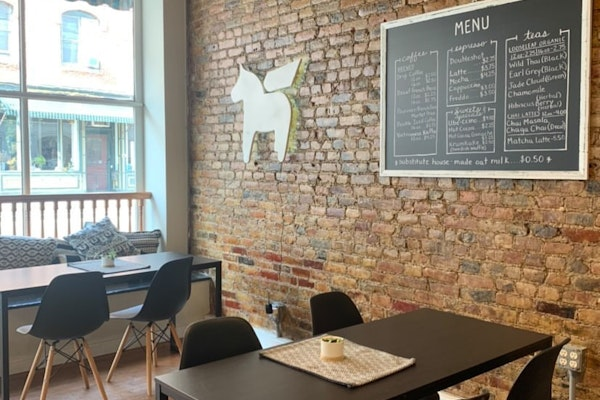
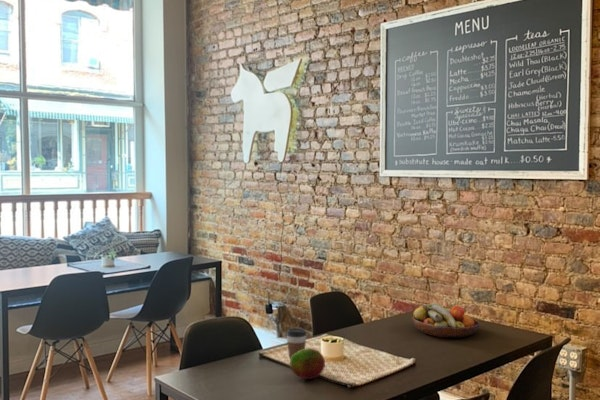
+ fruit bowl [411,302,480,339]
+ coffee cup [286,327,307,360]
+ fruit [289,347,326,380]
